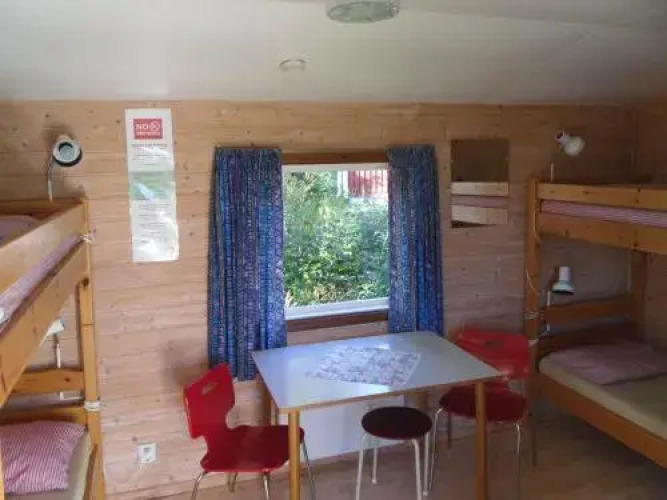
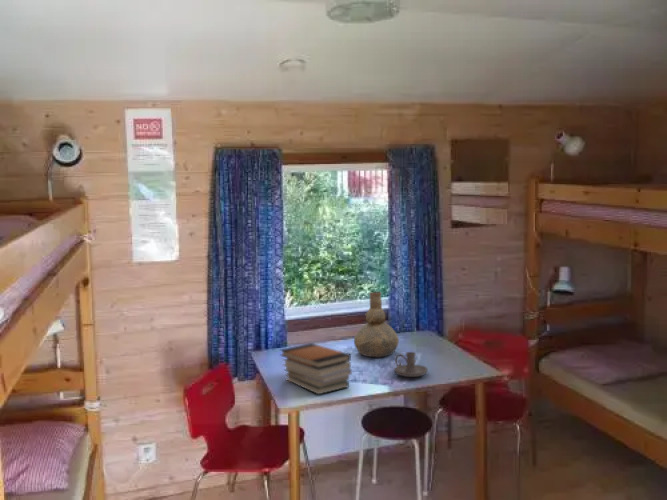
+ book stack [279,342,353,396]
+ vase [353,291,400,358]
+ candle holder [393,351,429,378]
